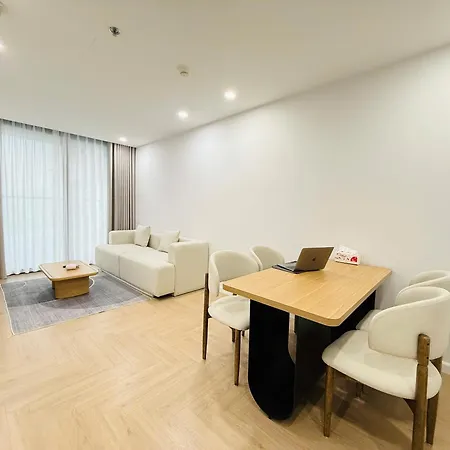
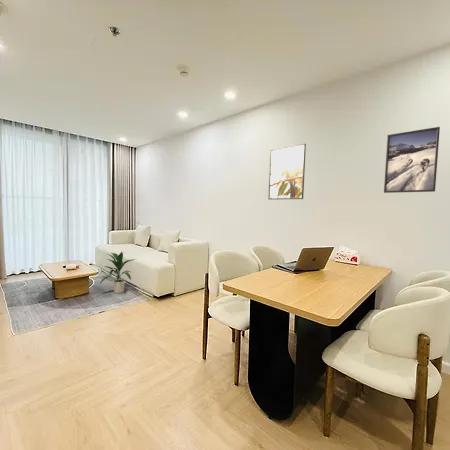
+ indoor plant [99,251,136,294]
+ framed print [383,126,441,194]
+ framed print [267,143,307,201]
